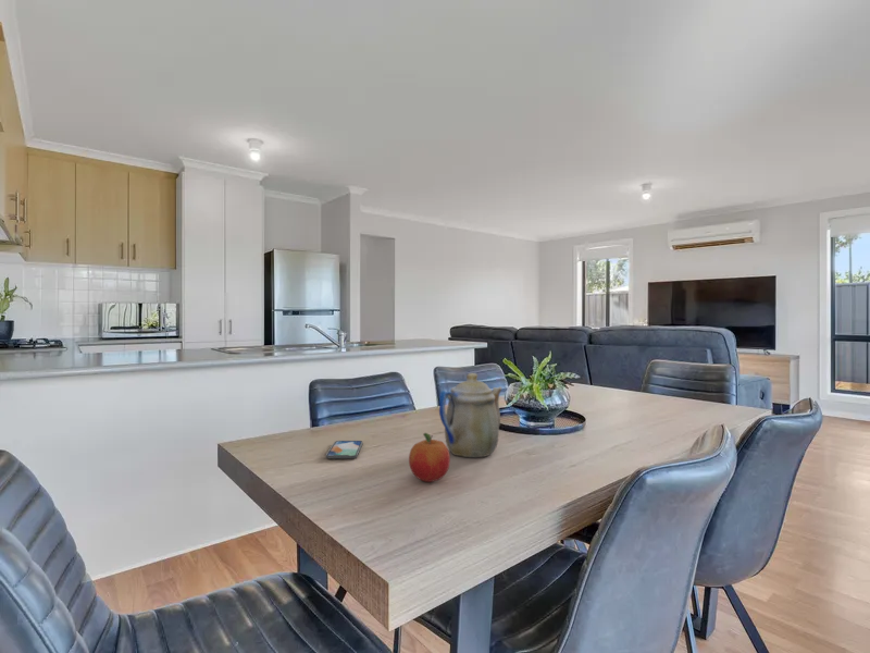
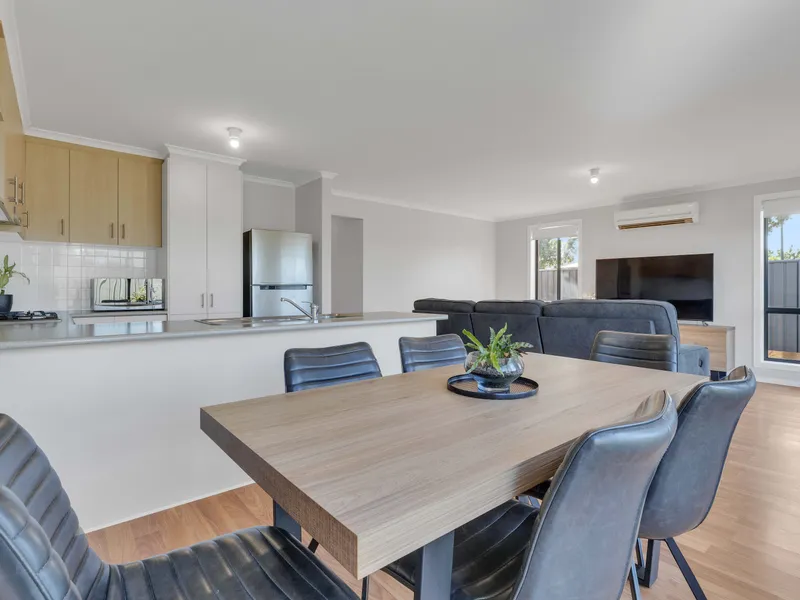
- teapot [438,372,502,458]
- fruit [408,432,451,483]
- smartphone [325,440,364,459]
